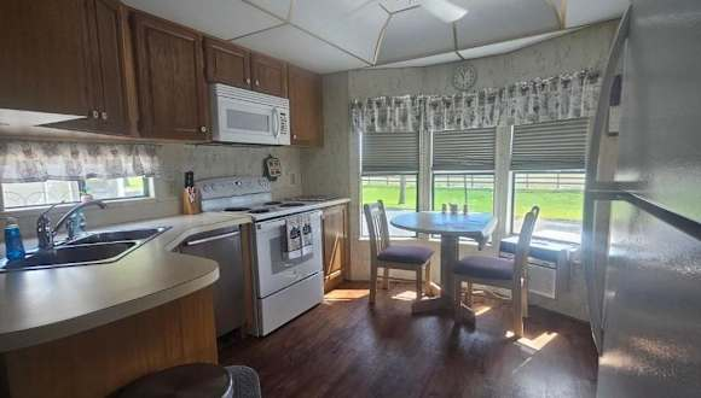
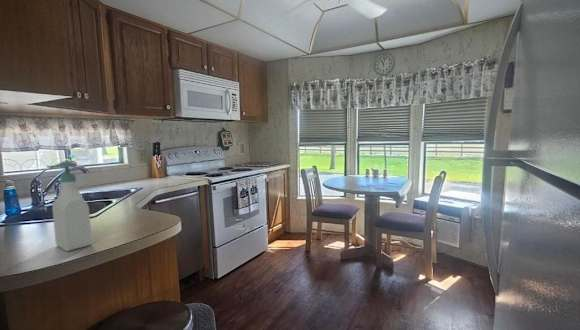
+ soap bottle [45,160,93,252]
